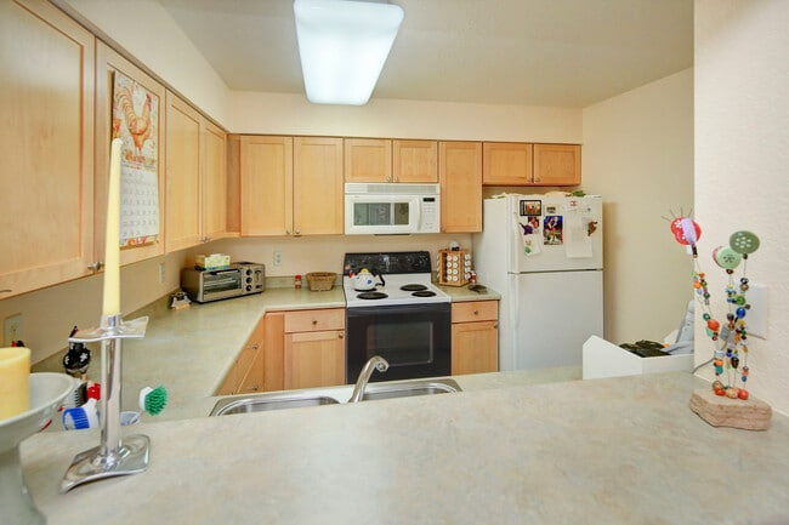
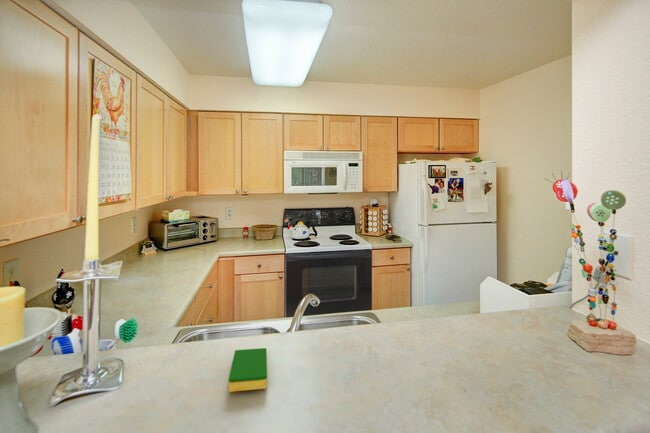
+ dish sponge [228,347,268,393]
